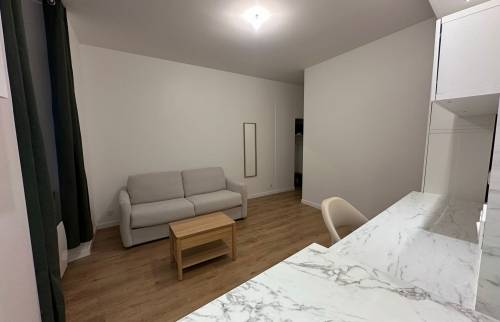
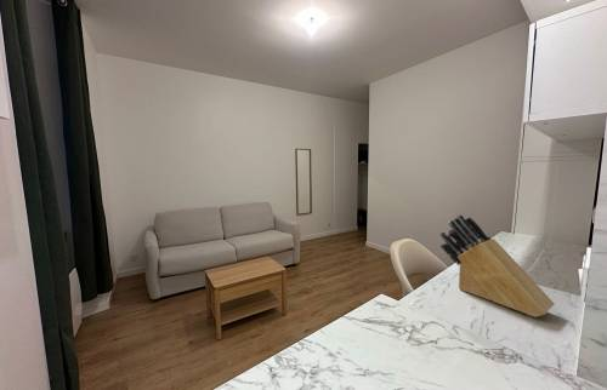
+ knife block [439,213,556,319]
